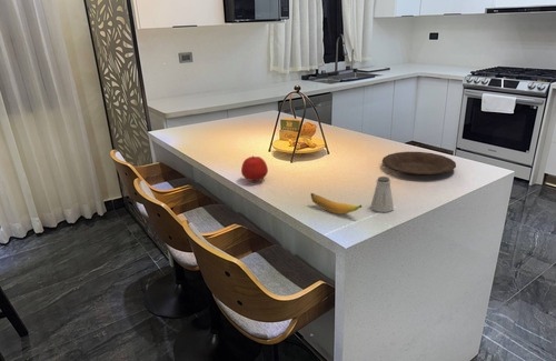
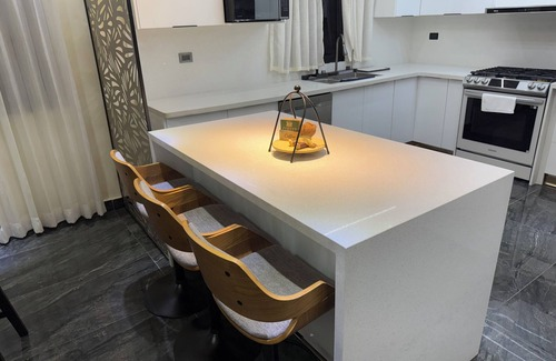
- banana [309,192,363,215]
- apple [240,154,269,182]
- plate [380,151,457,177]
- saltshaker [369,176,395,213]
